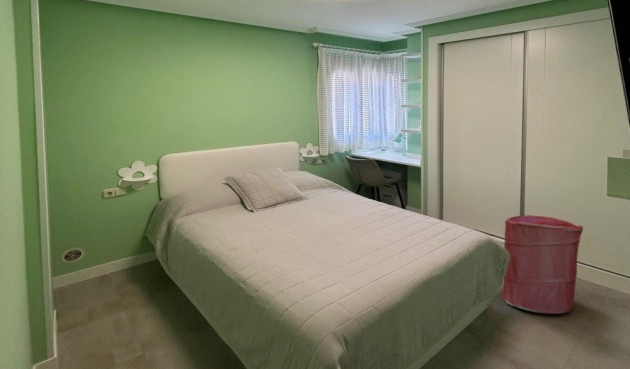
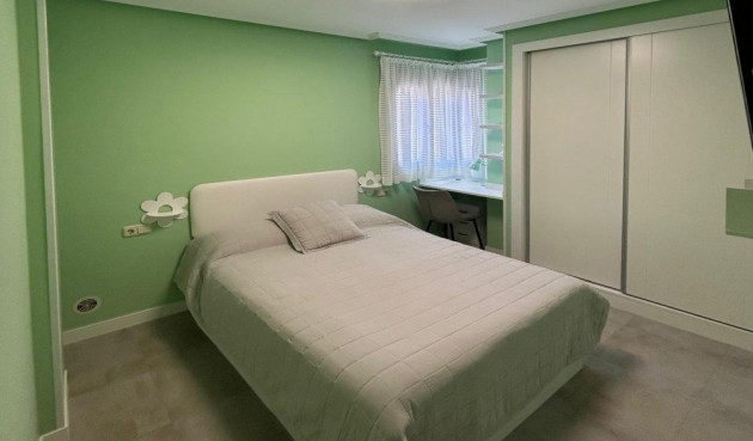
- laundry hamper [501,214,584,315]
